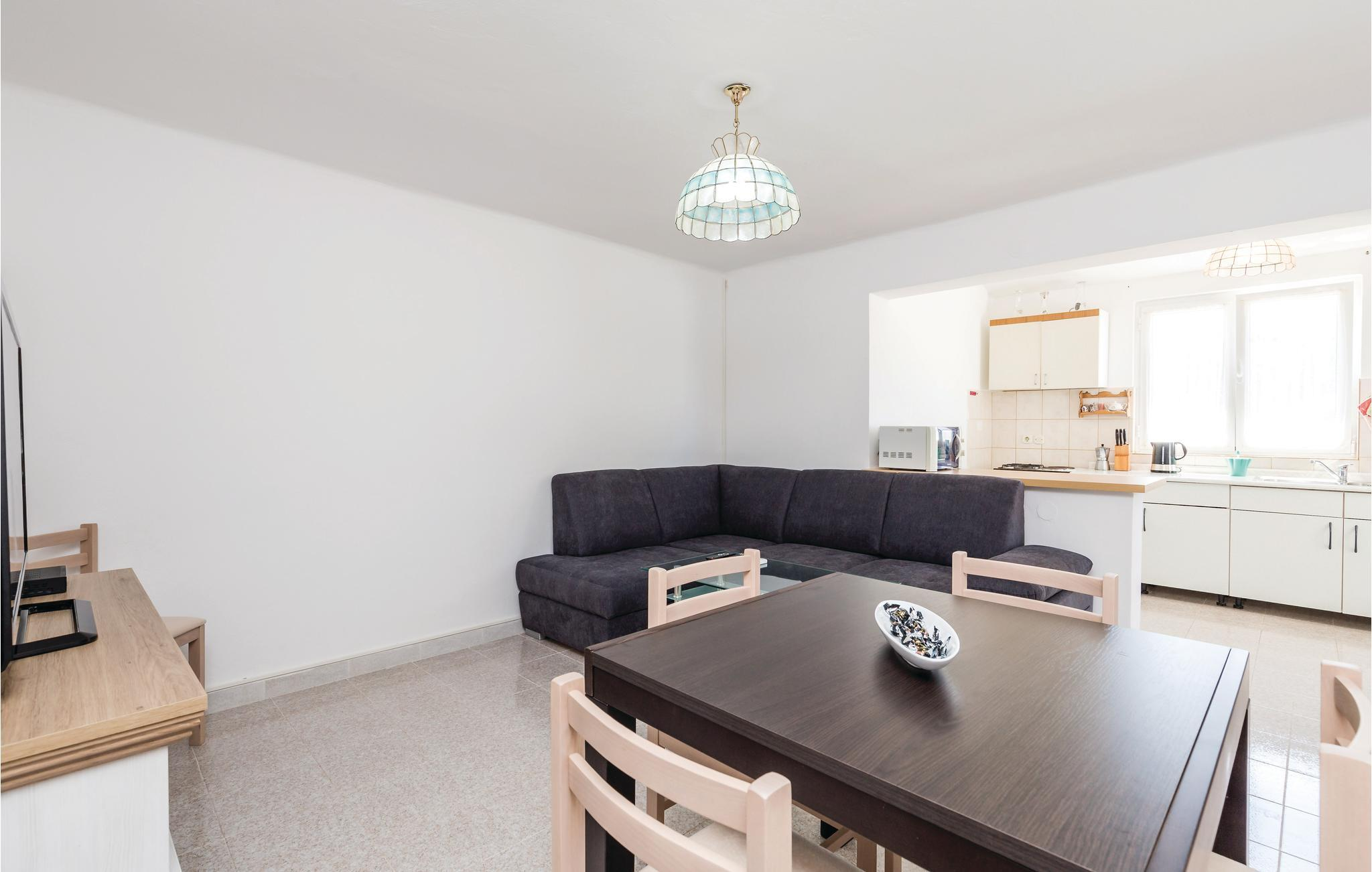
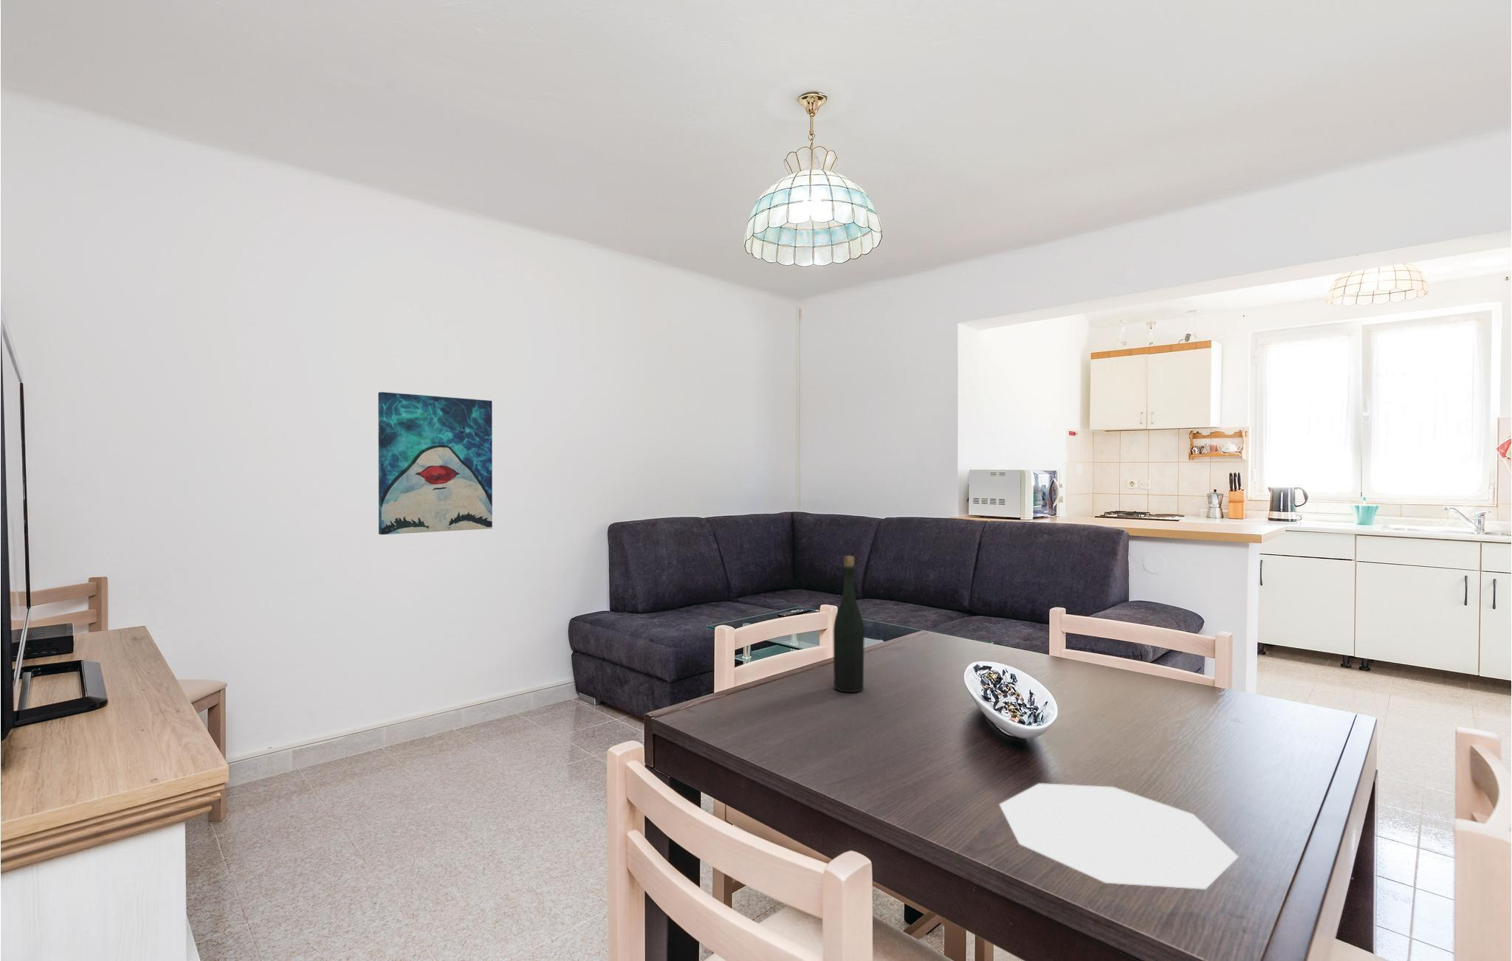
+ wall art [377,391,494,536]
+ bottle [833,555,865,693]
+ plate [998,782,1240,890]
